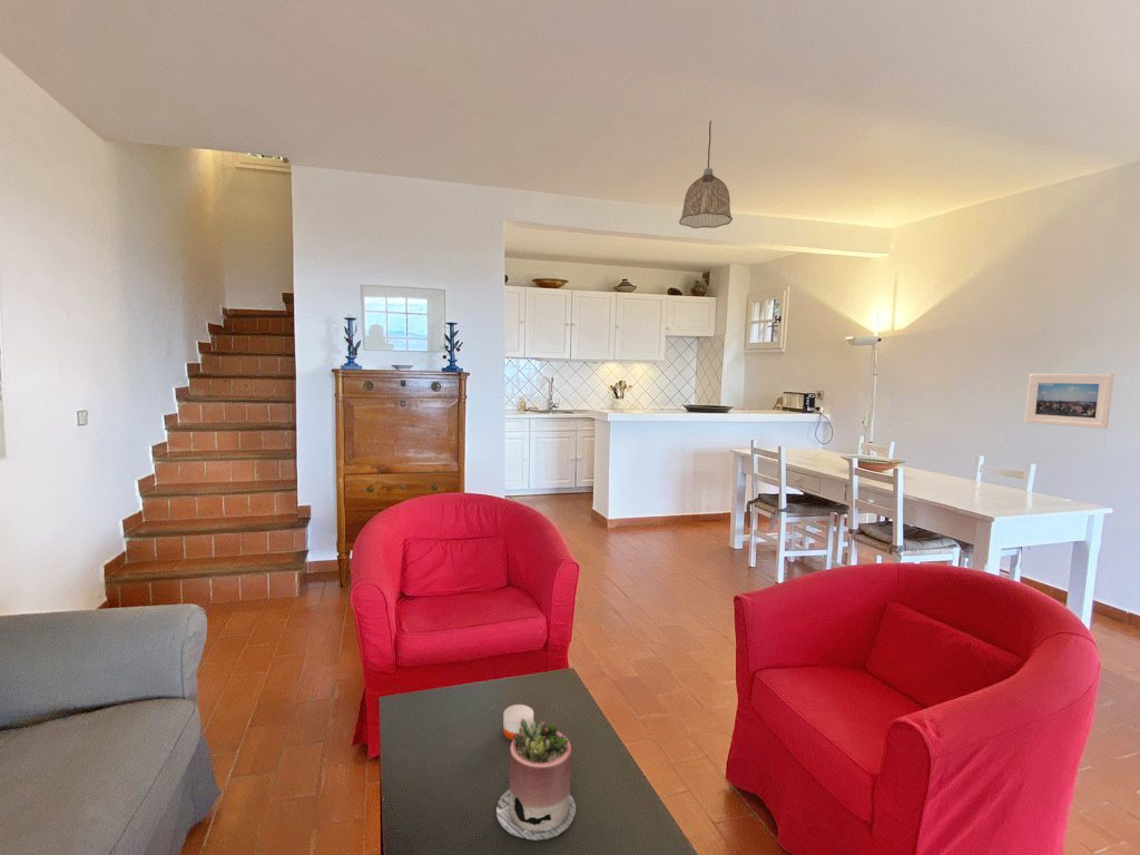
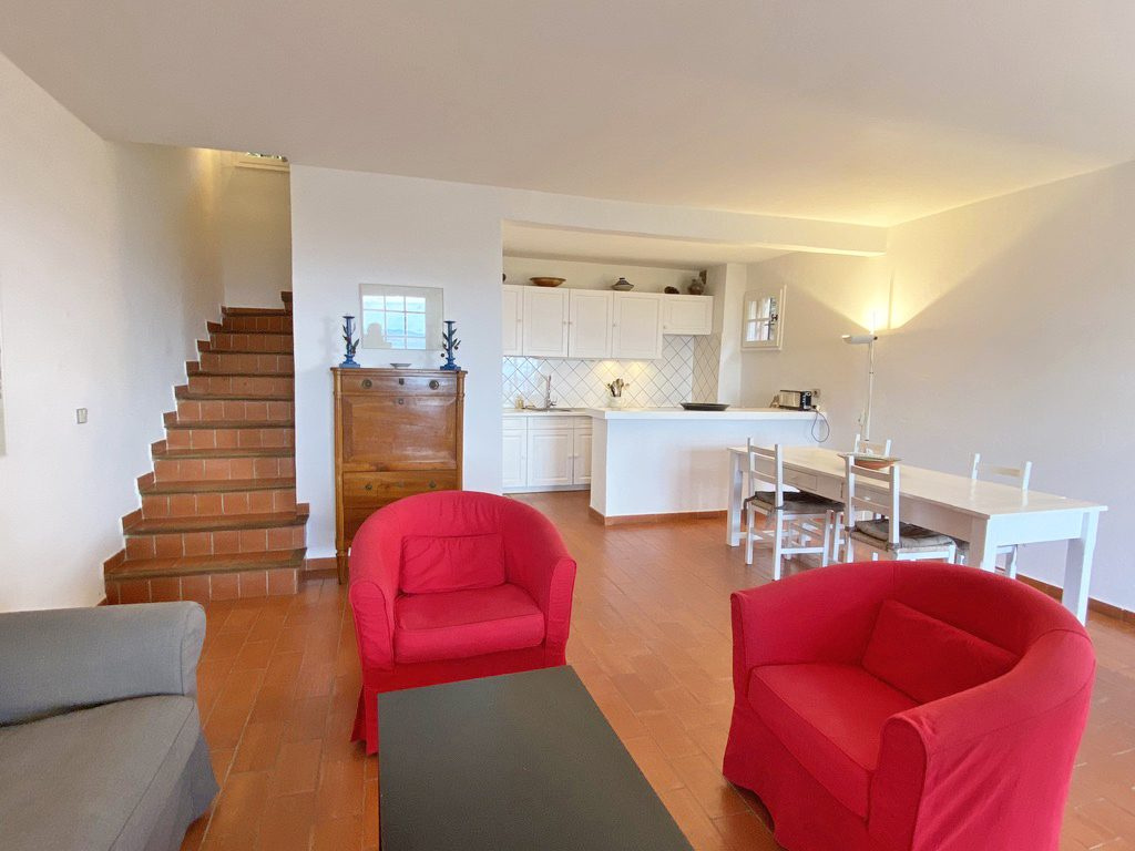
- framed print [1024,373,1114,430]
- pendant lamp [678,119,734,229]
- candle [502,699,534,741]
- succulent planter [495,718,577,841]
